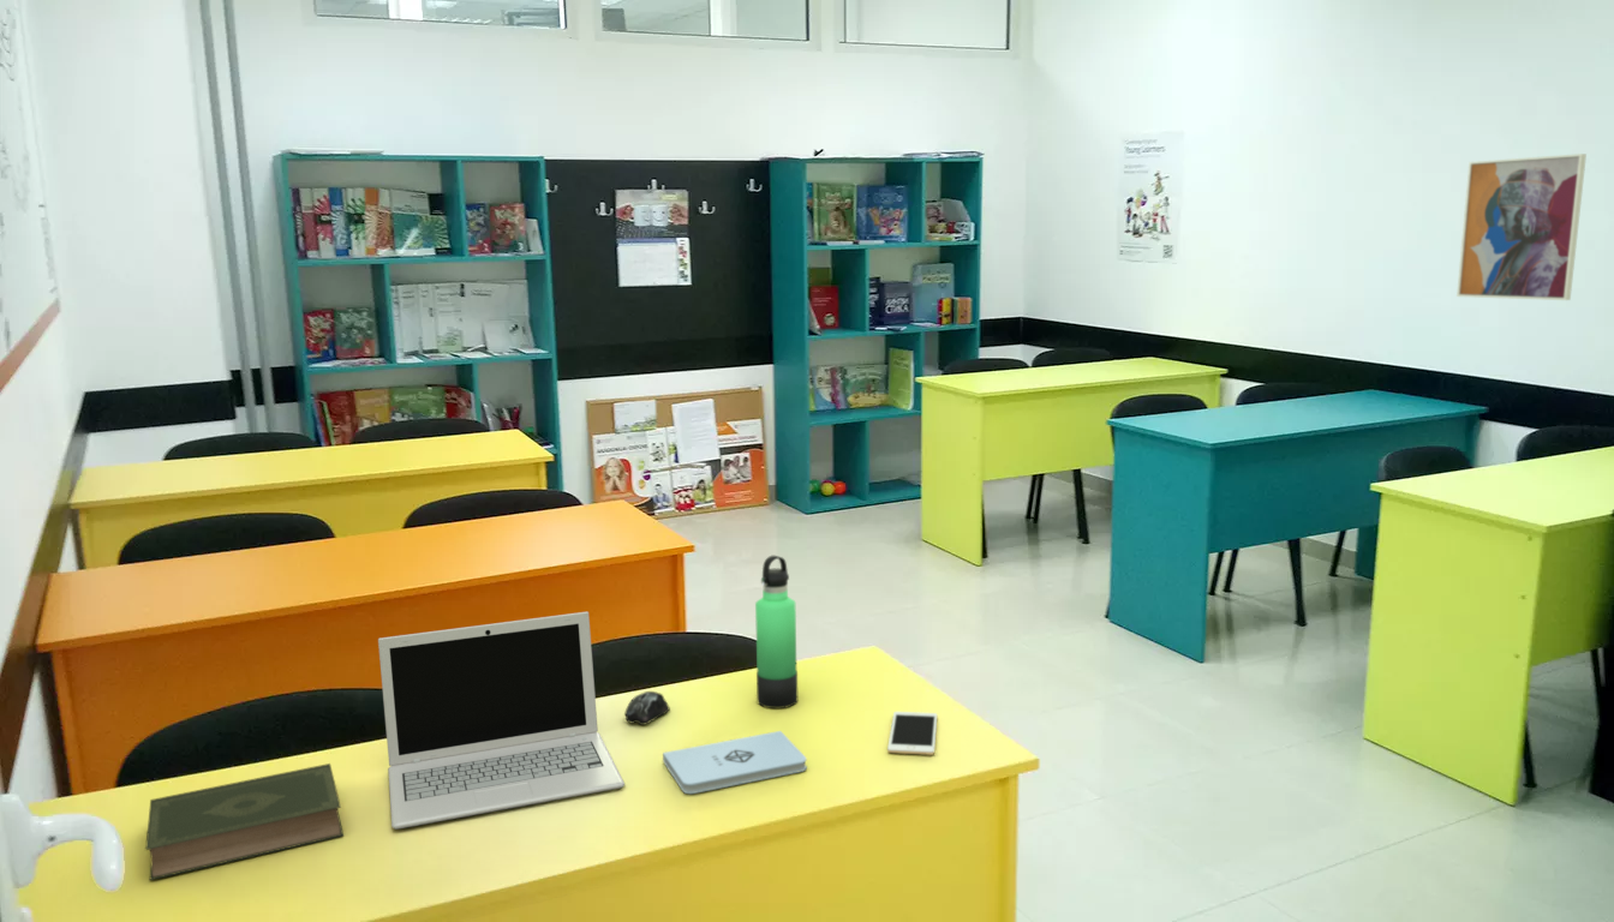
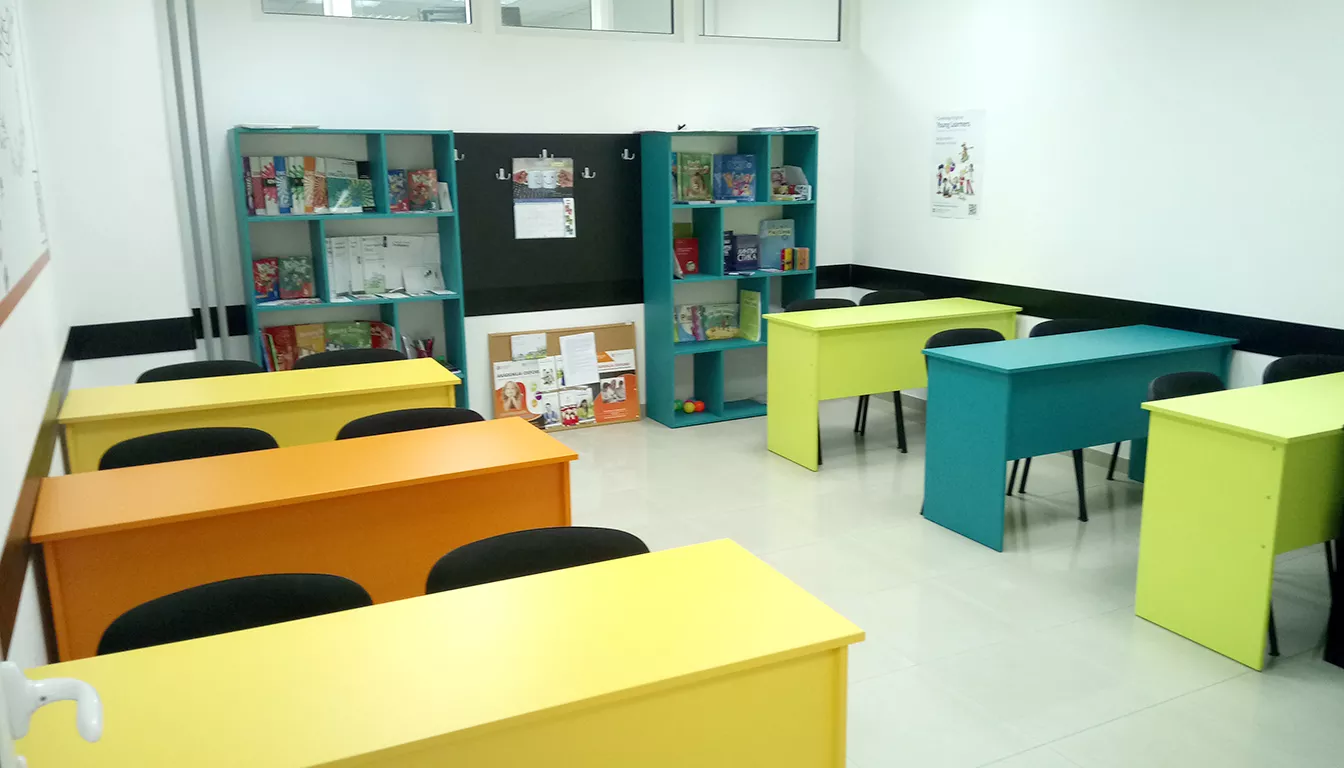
- thermos bottle [754,555,799,710]
- wall art [1455,152,1588,301]
- computer mouse [623,690,670,726]
- notepad [662,730,808,795]
- cell phone [886,711,938,756]
- laptop [377,611,626,830]
- book [144,762,345,881]
